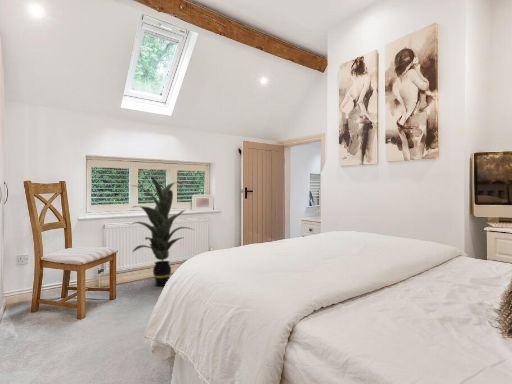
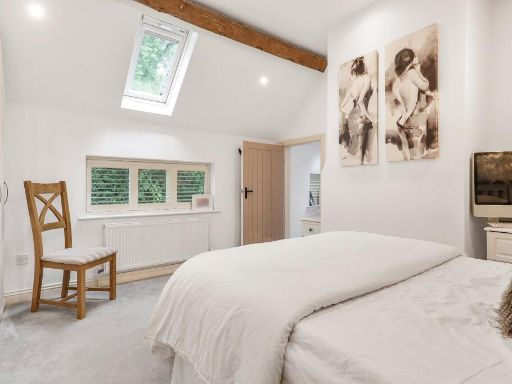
- indoor plant [127,175,195,287]
